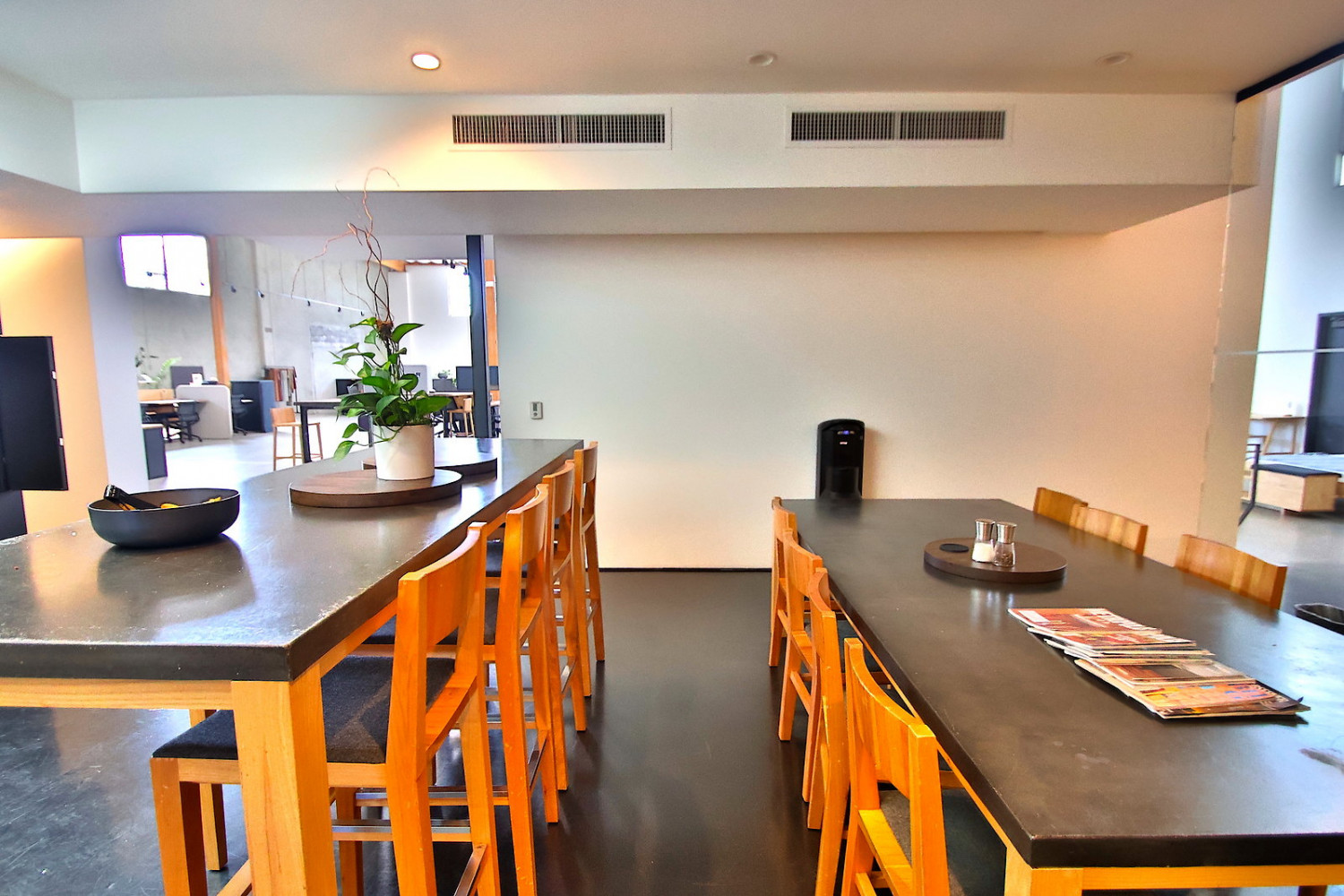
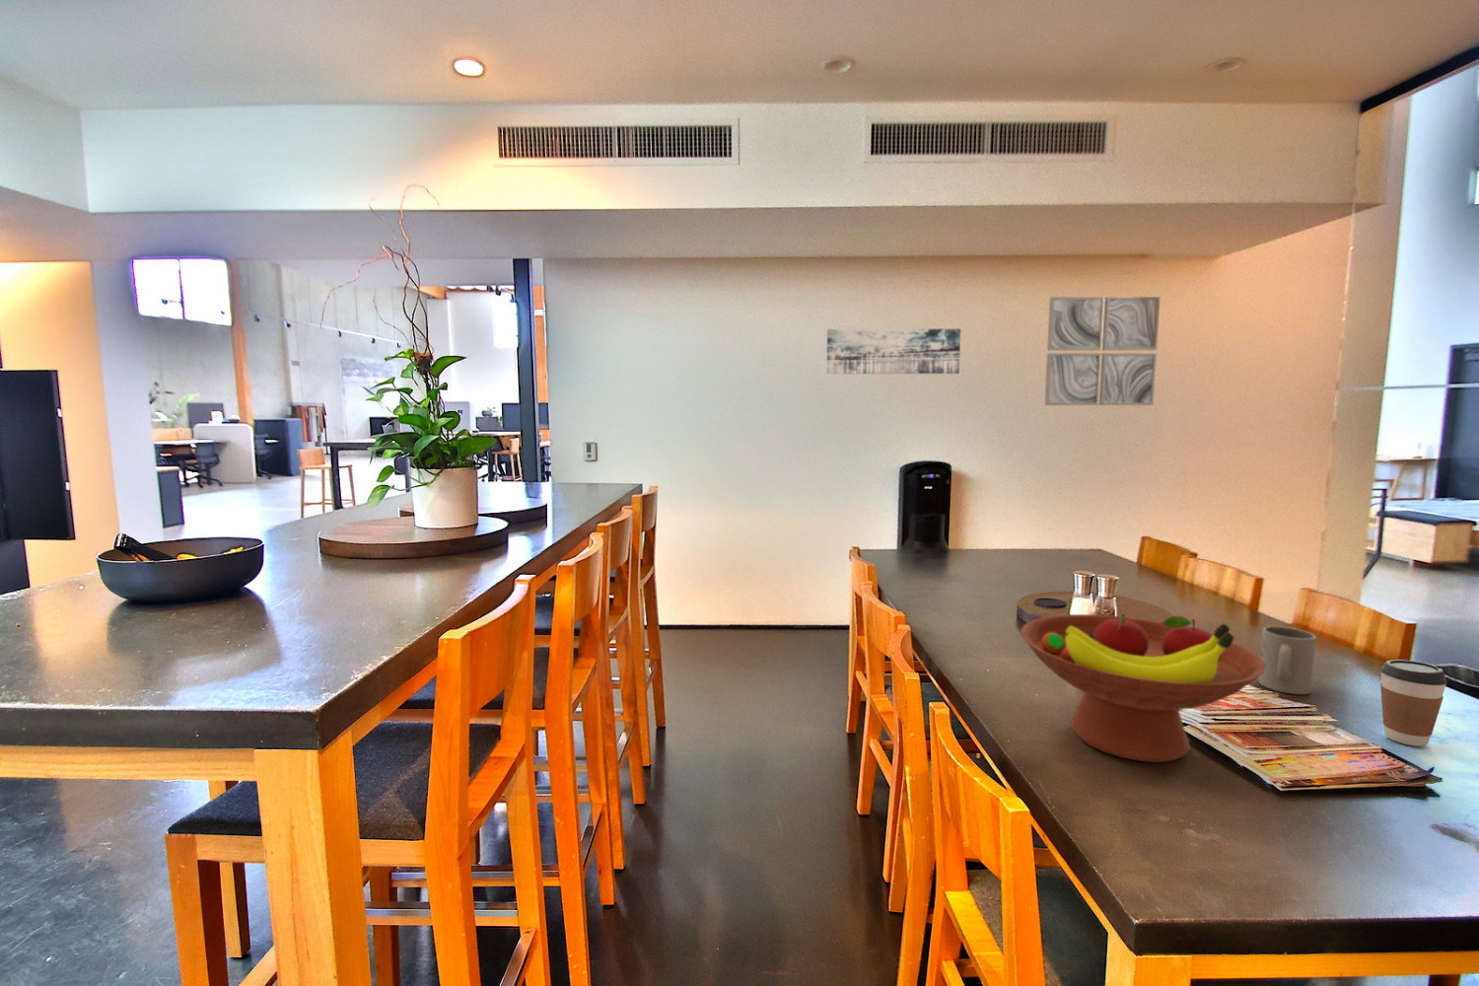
+ coffee cup [1380,659,1448,747]
+ wall art [825,328,962,374]
+ mug [1257,625,1317,695]
+ fruit bowl [1020,612,1266,764]
+ wall art [1044,296,1161,406]
